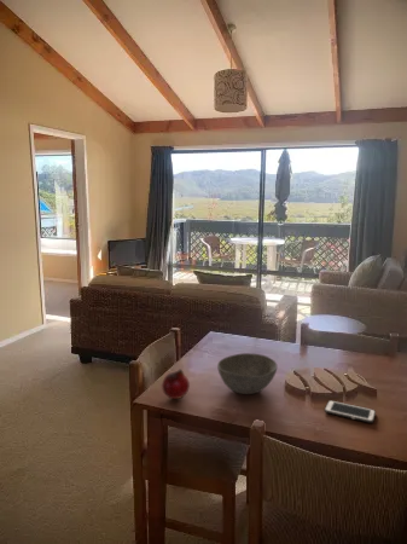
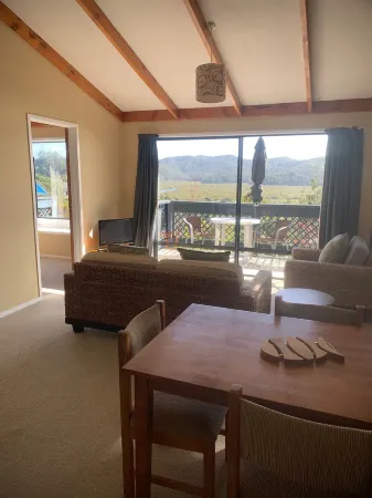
- cell phone [324,399,377,424]
- bowl [216,352,278,395]
- fruit [161,368,191,400]
